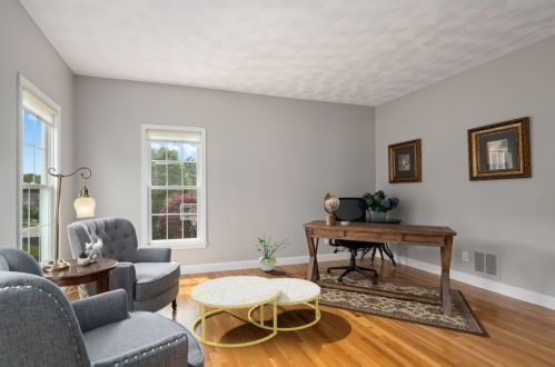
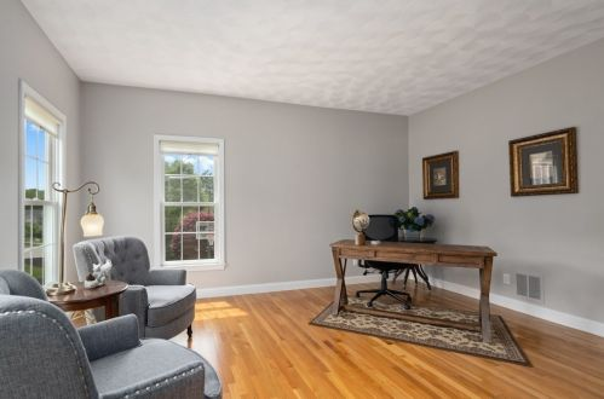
- potted plant [255,234,290,272]
- coffee table [190,275,321,348]
